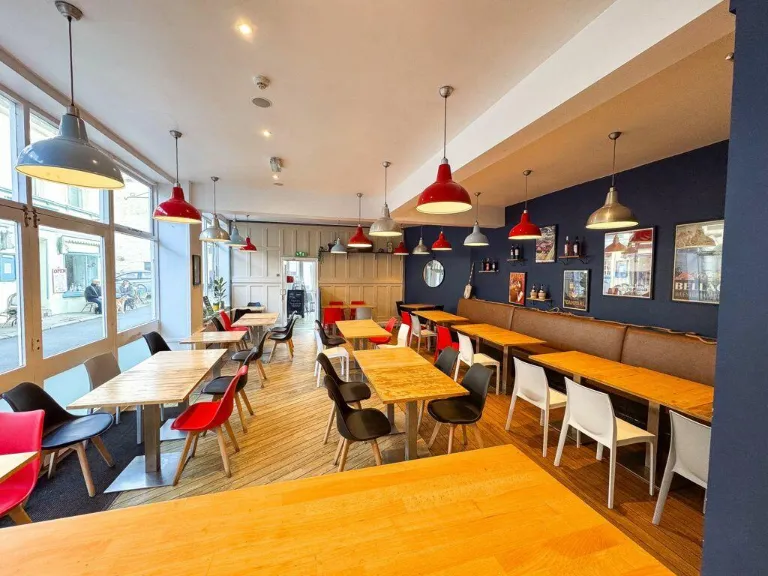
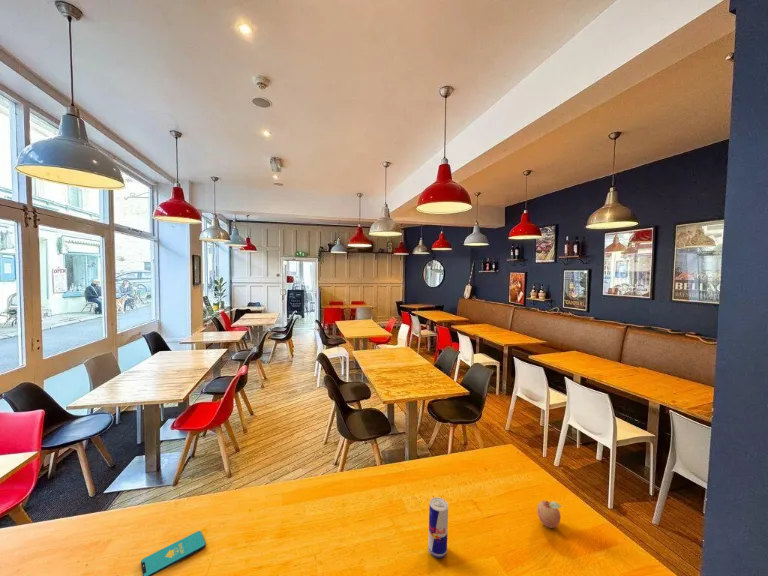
+ beverage can [427,496,449,559]
+ smartphone [140,530,207,576]
+ fruit [536,500,564,529]
